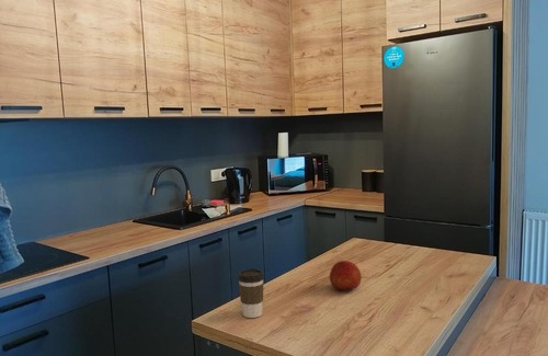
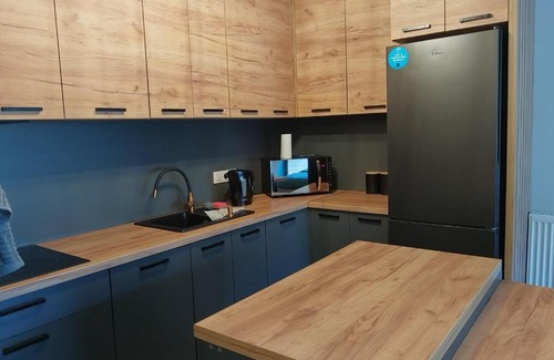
- coffee cup [237,268,265,319]
- fruit [329,260,362,292]
